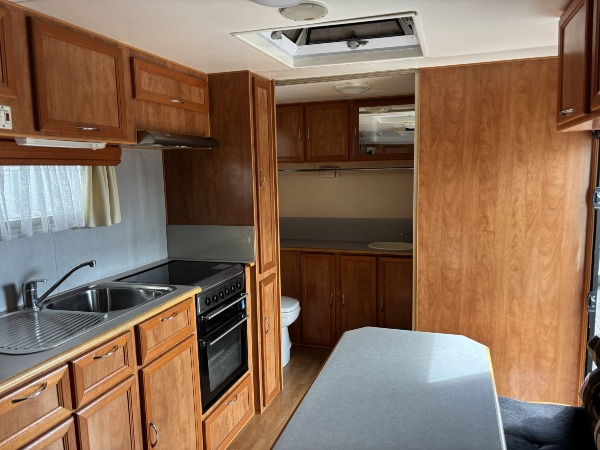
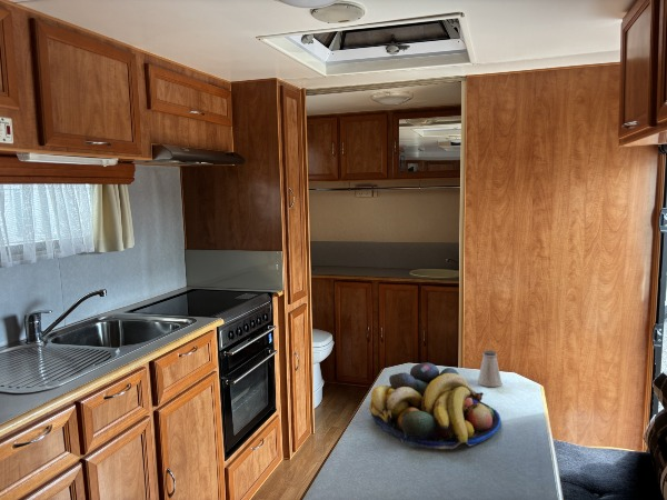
+ saltshaker [477,349,502,388]
+ fruit bowl [368,362,502,450]
